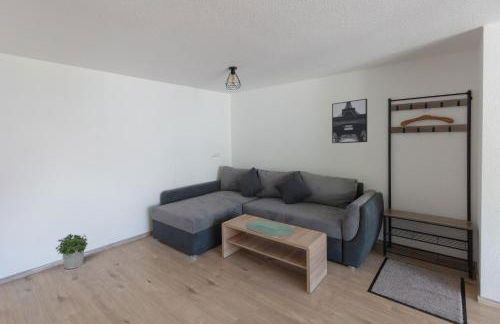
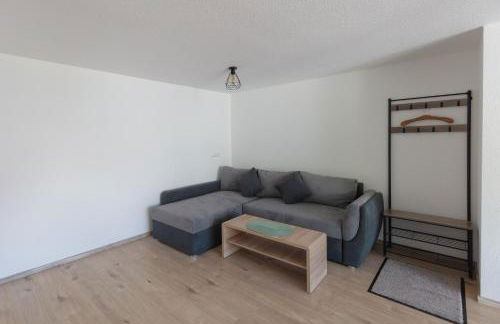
- potted plant [55,233,89,270]
- wall art [331,98,368,145]
